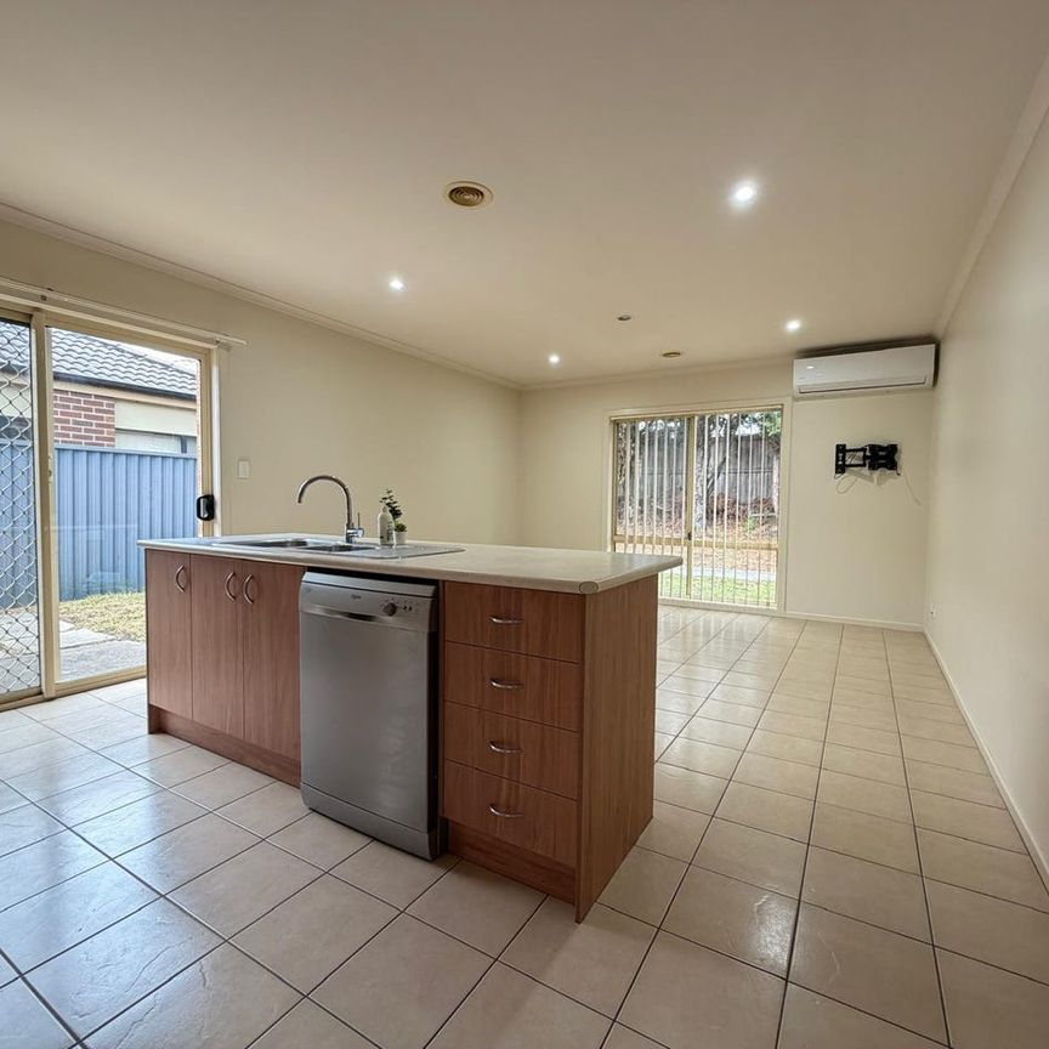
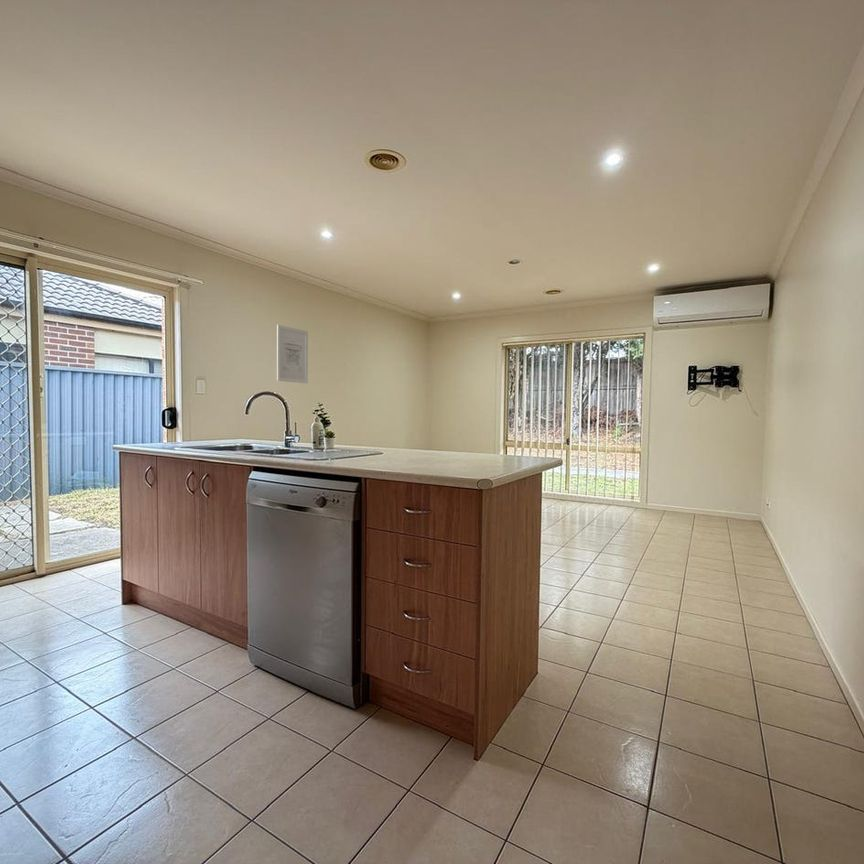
+ wall art [276,324,309,384]
